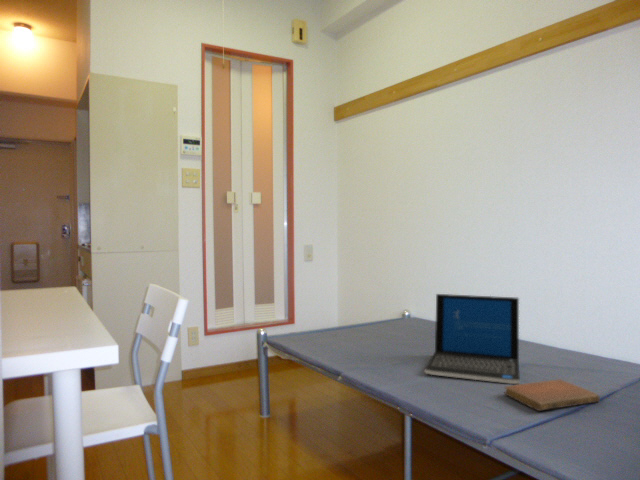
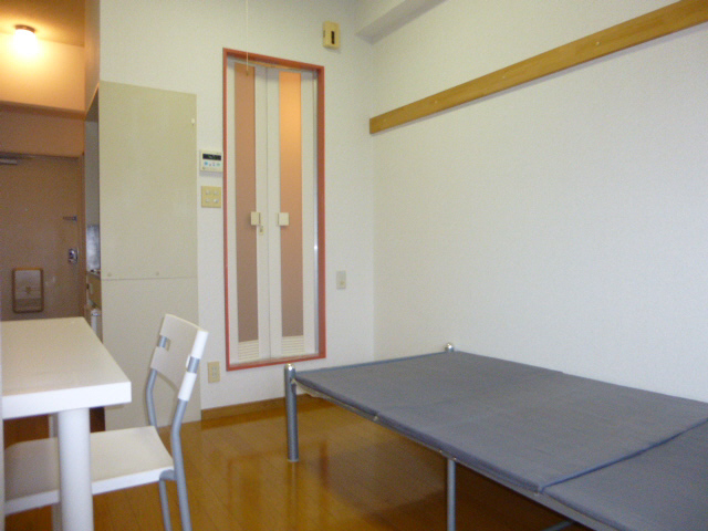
- notebook [503,378,601,412]
- laptop [424,293,521,385]
